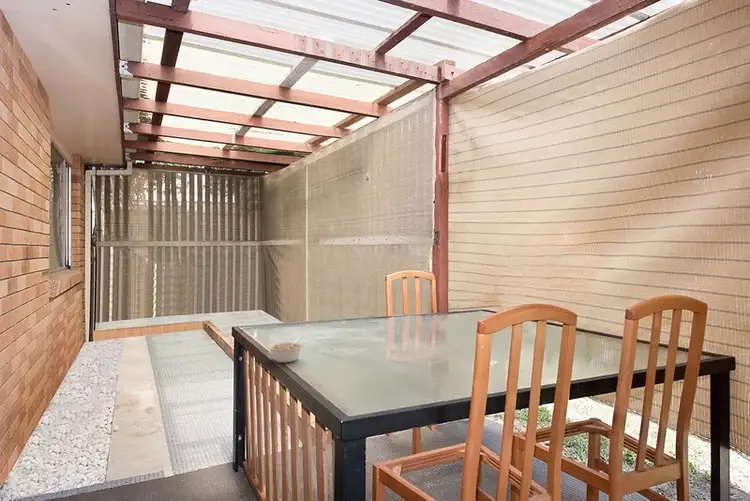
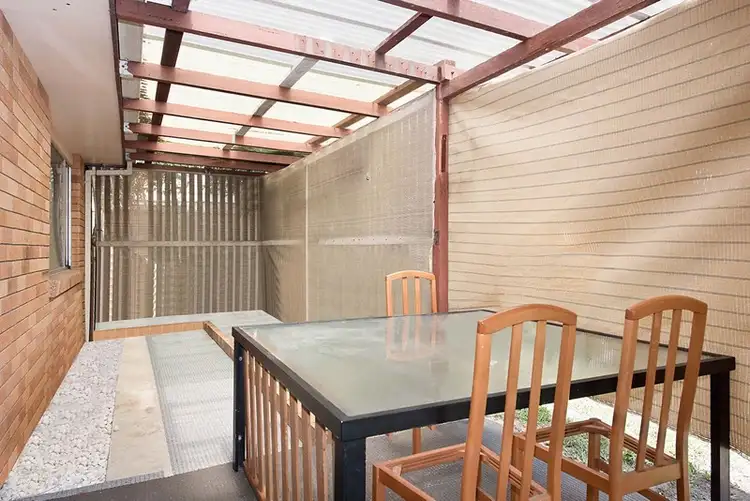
- legume [266,337,304,363]
